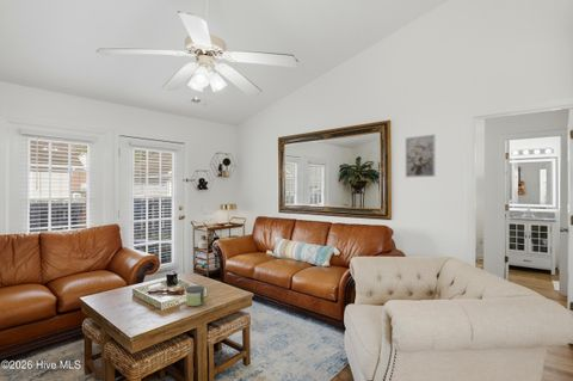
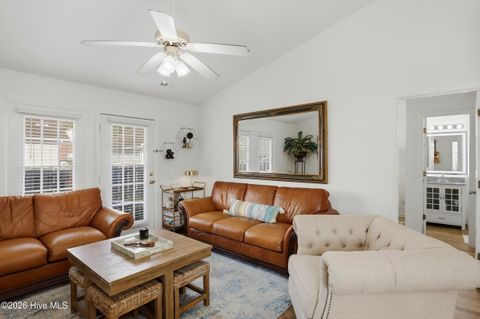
- candle [184,284,205,307]
- wall art [405,134,437,179]
